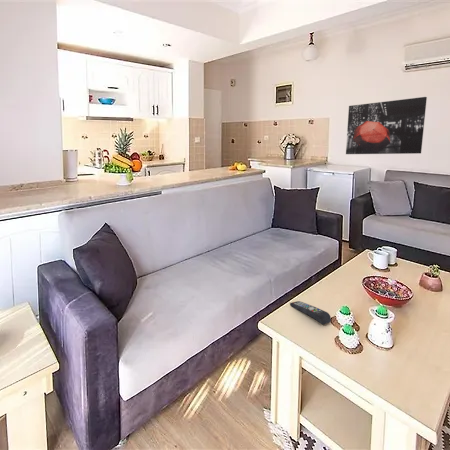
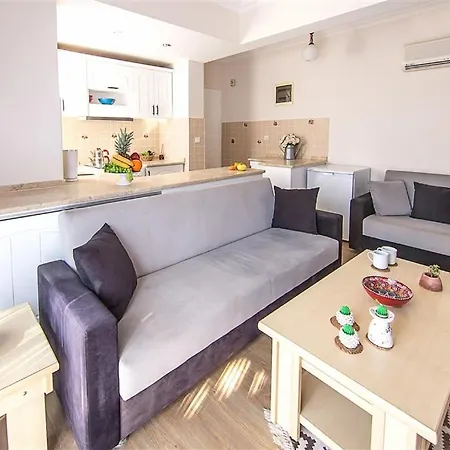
- wall art [345,96,428,155]
- remote control [289,300,332,325]
